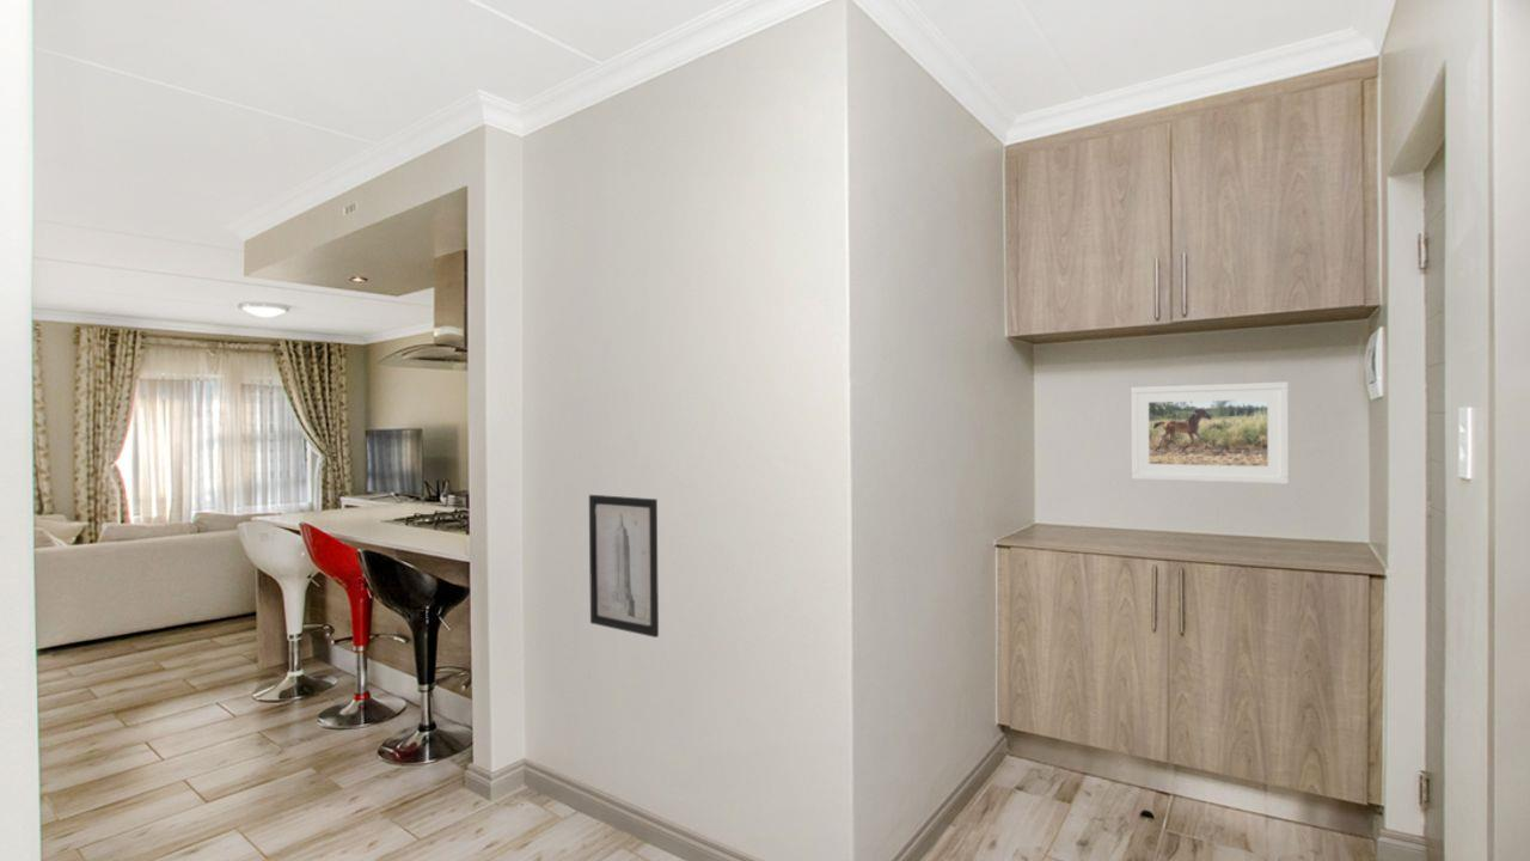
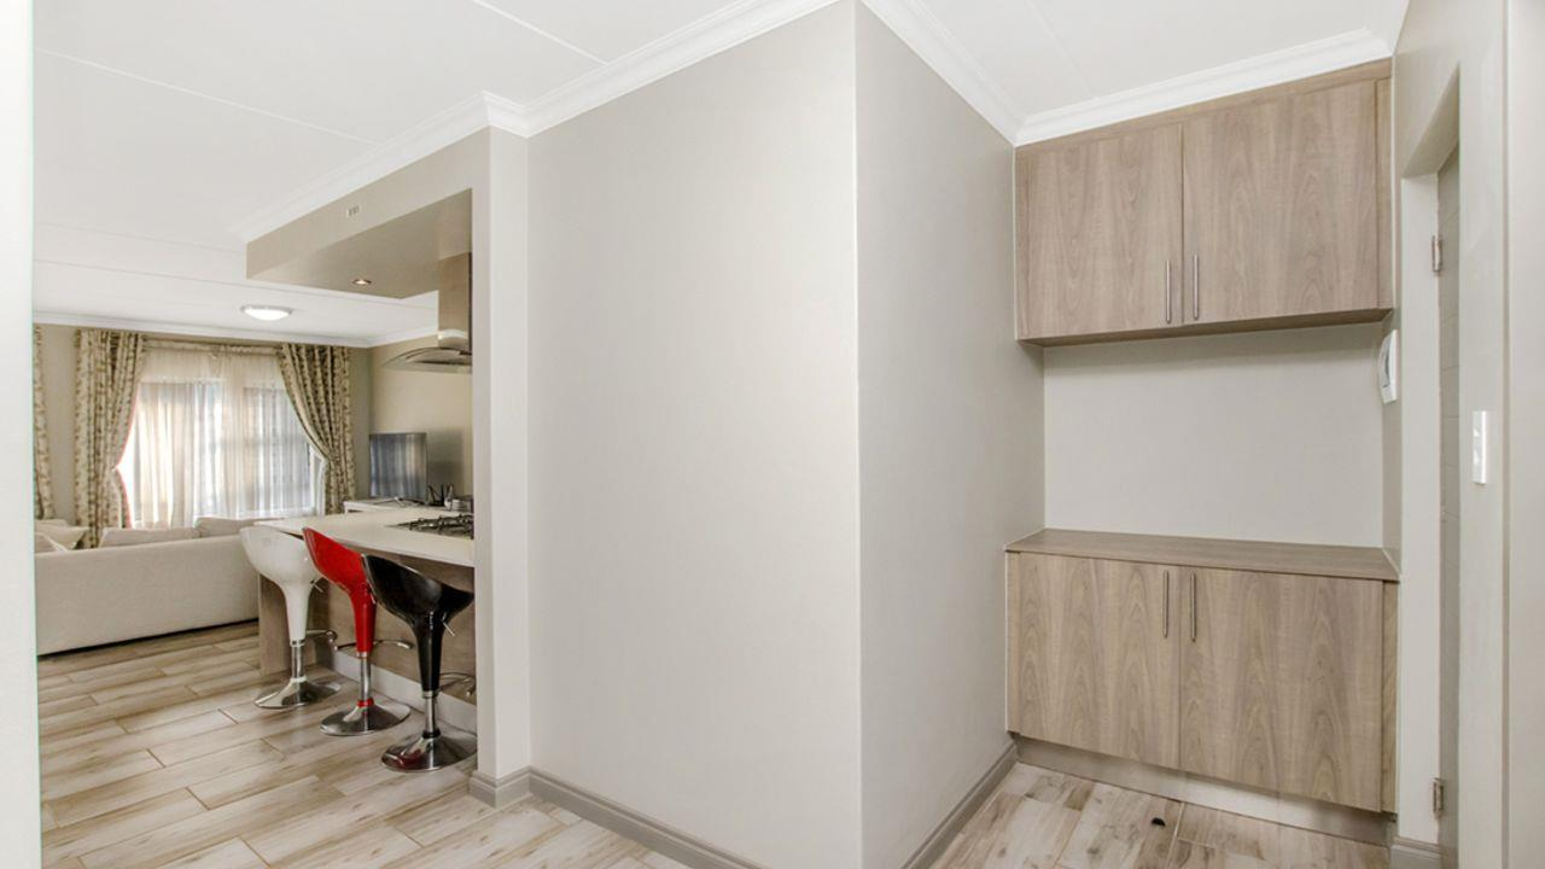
- wall art [588,494,660,639]
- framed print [1130,380,1290,486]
